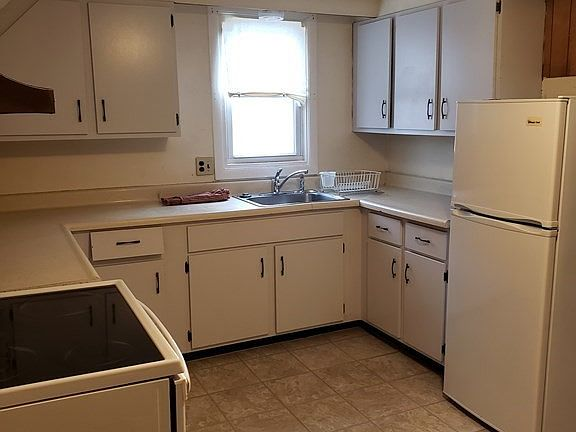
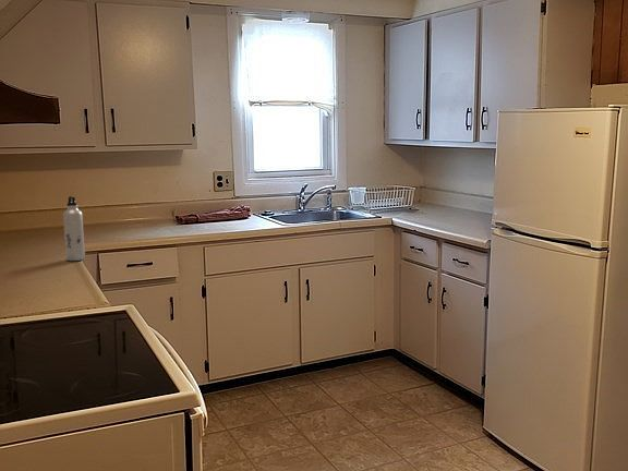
+ water bottle [62,195,86,262]
